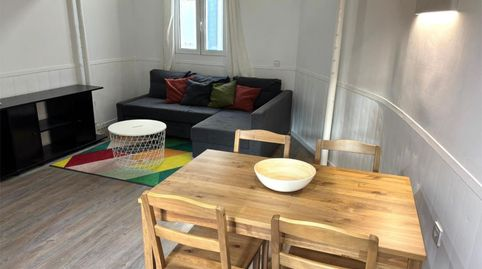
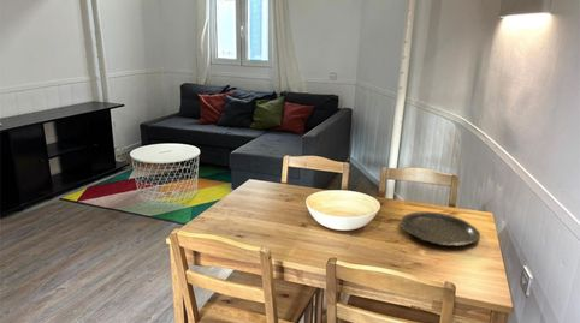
+ plate [400,210,481,247]
